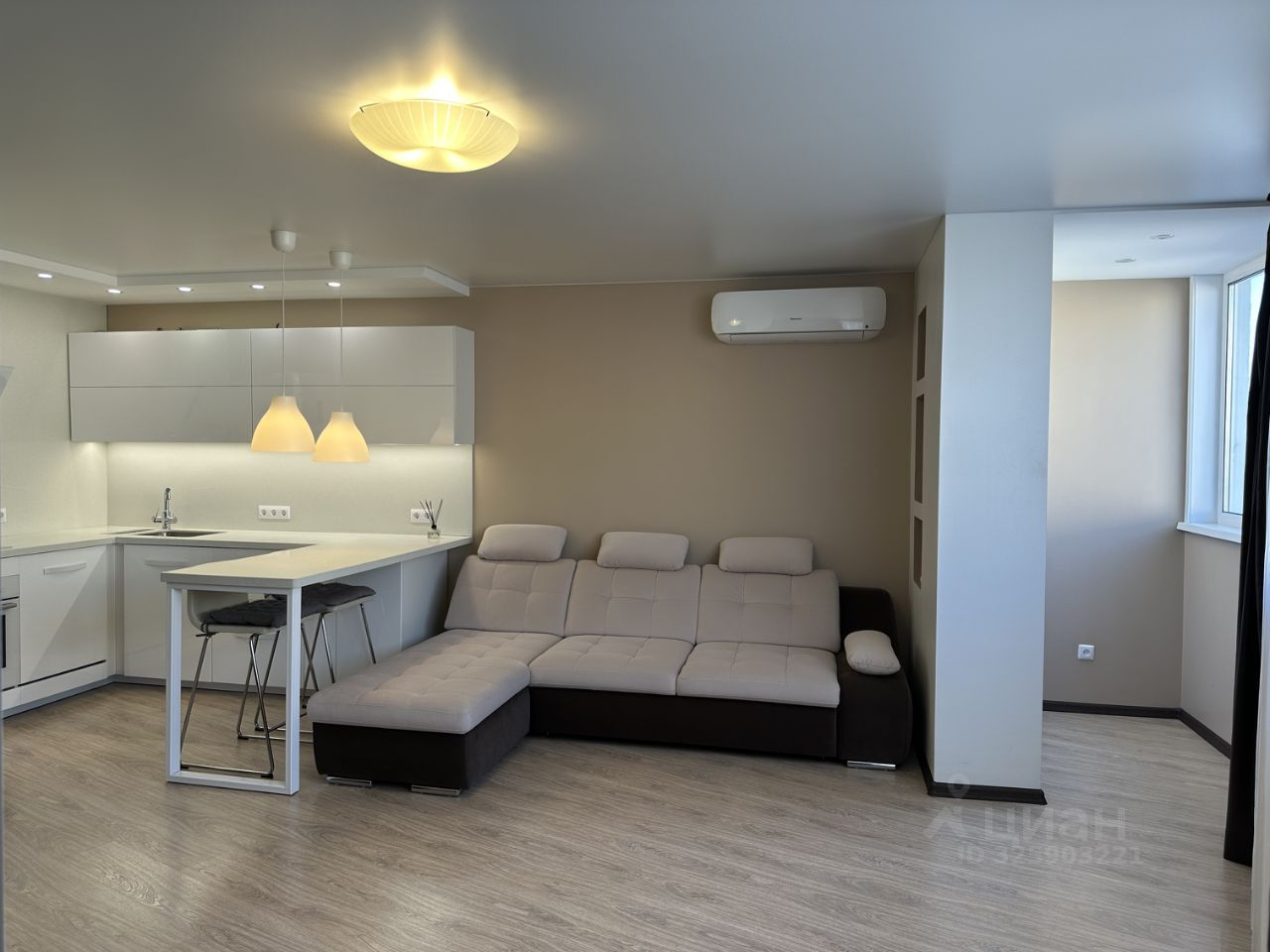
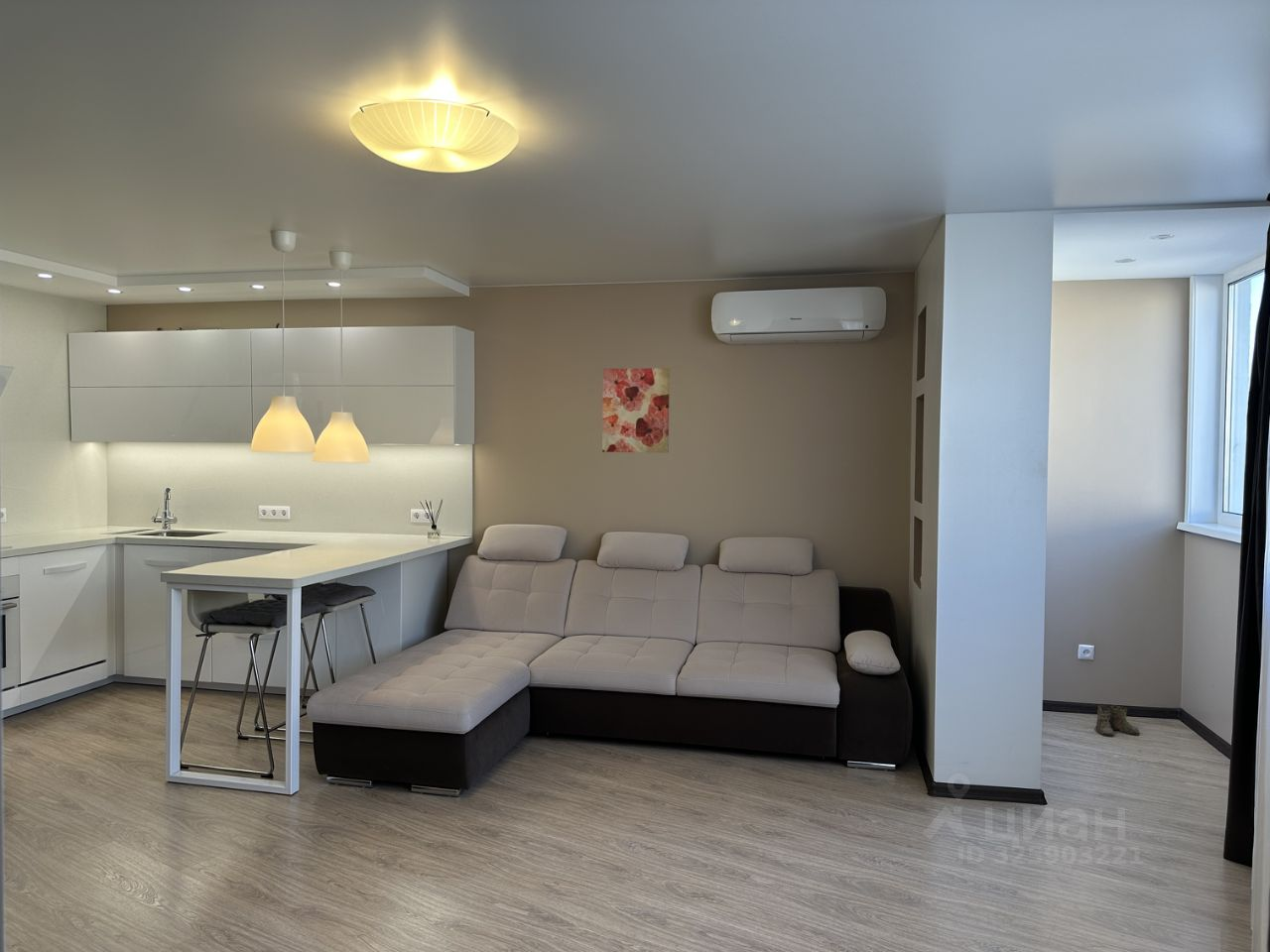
+ wall art [601,367,671,454]
+ boots [1094,704,1141,738]
